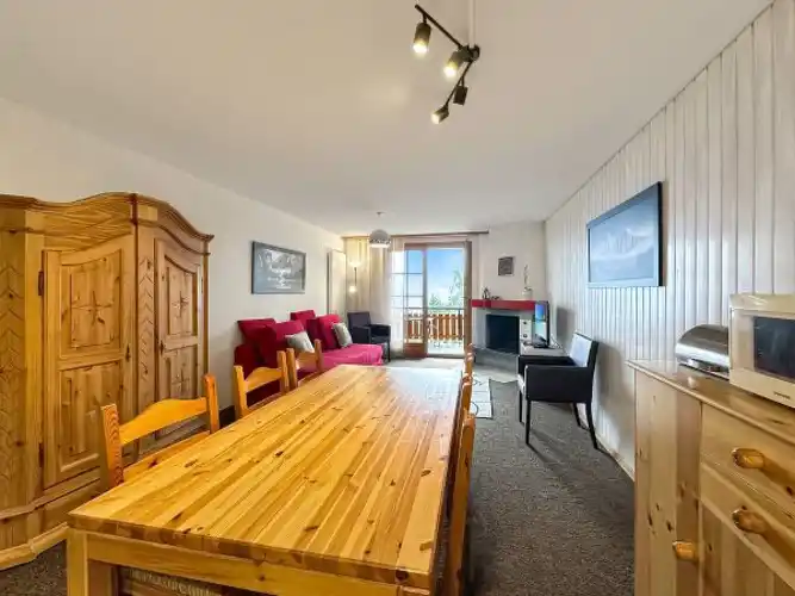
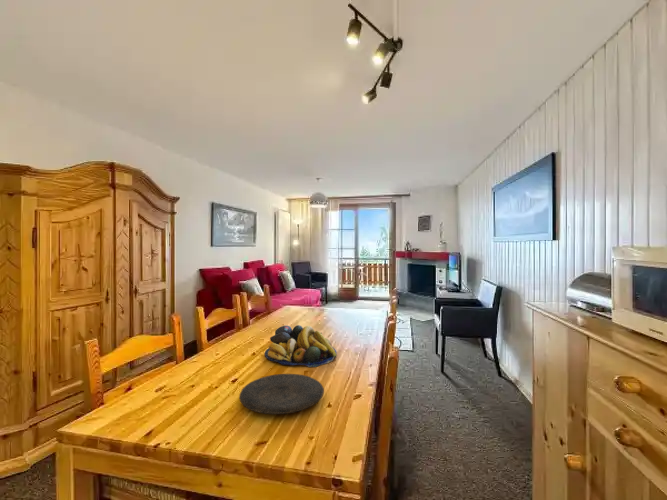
+ fruit bowl [264,324,338,368]
+ plate [238,373,325,415]
